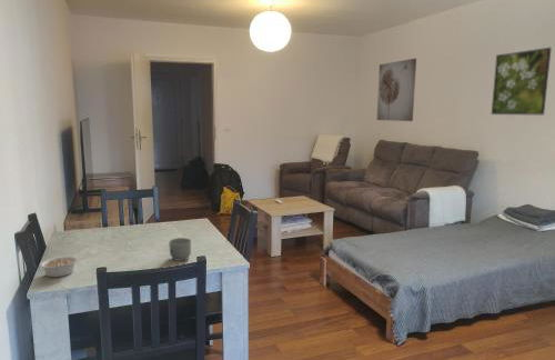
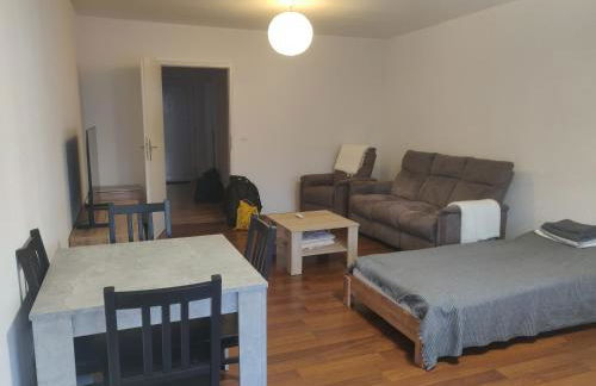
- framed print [491,47,553,116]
- legume [39,256,84,278]
- mug [168,237,192,262]
- wall art [376,58,417,122]
